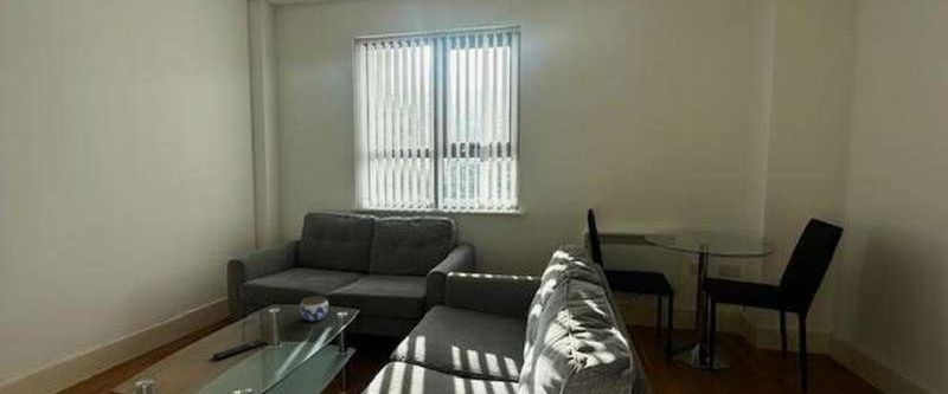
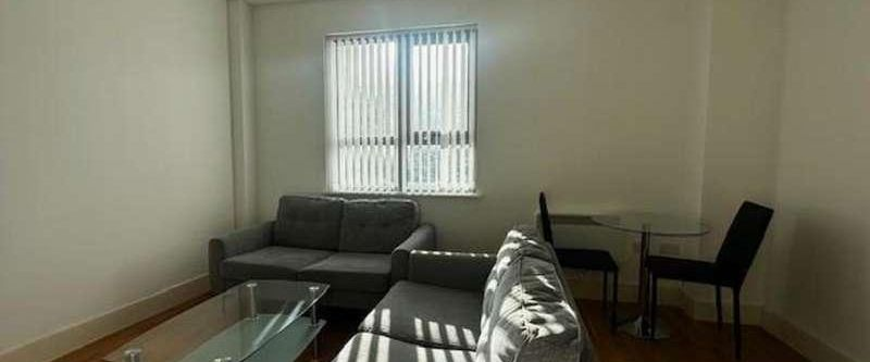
- remote control [212,338,267,361]
- jar [299,296,329,322]
